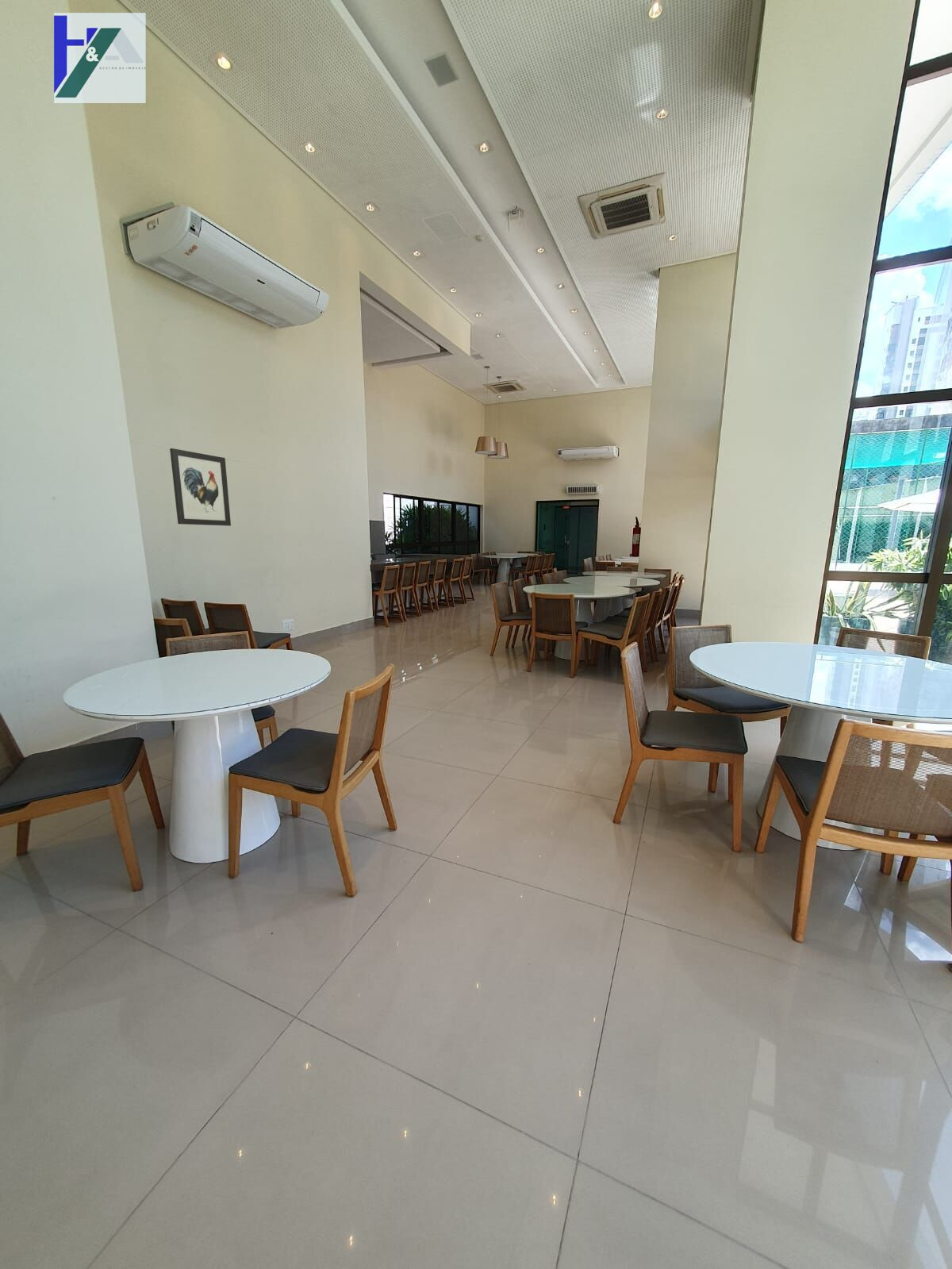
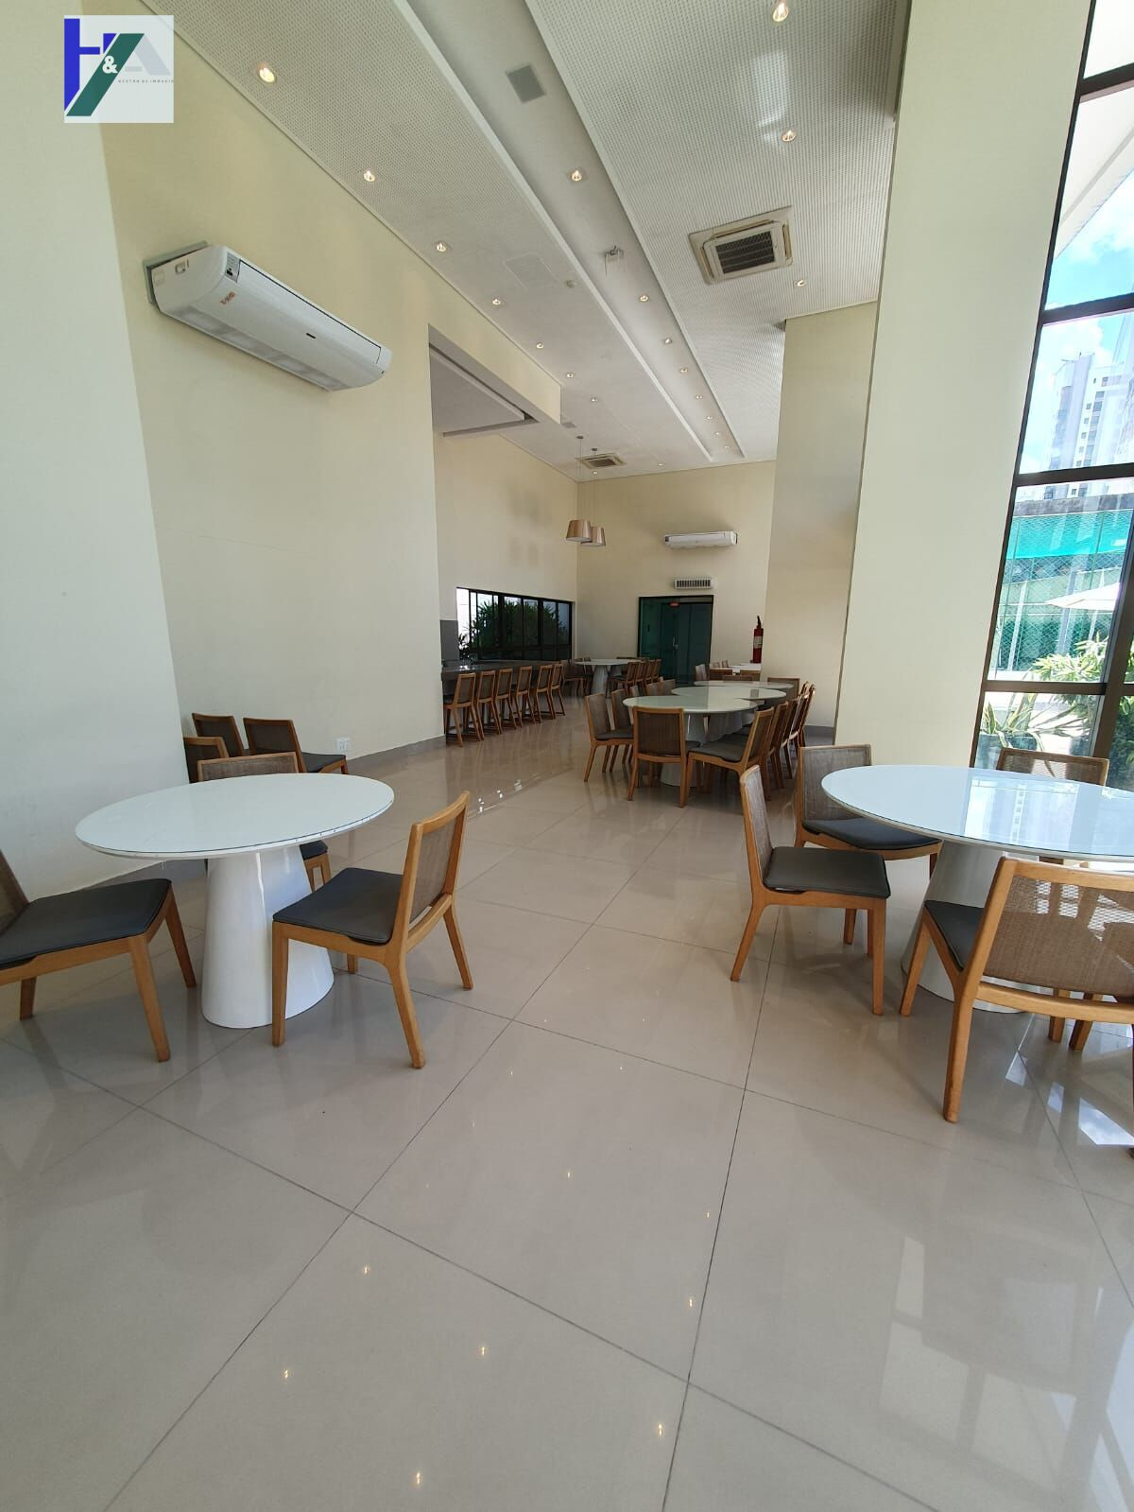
- wall art [169,448,232,527]
